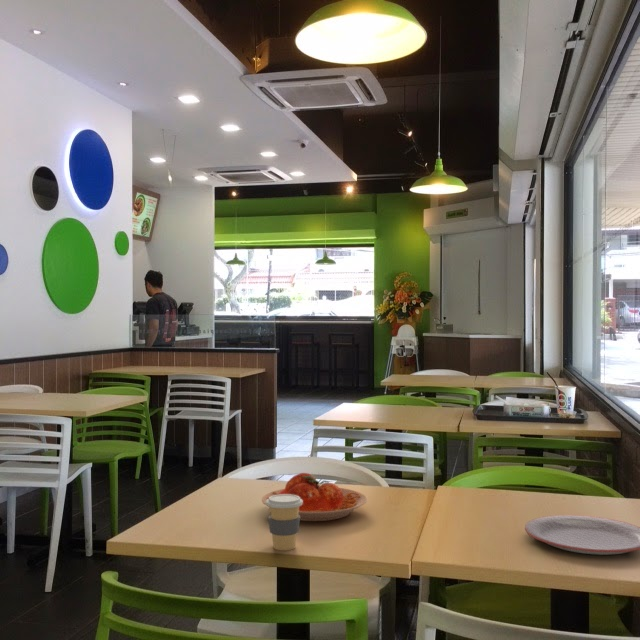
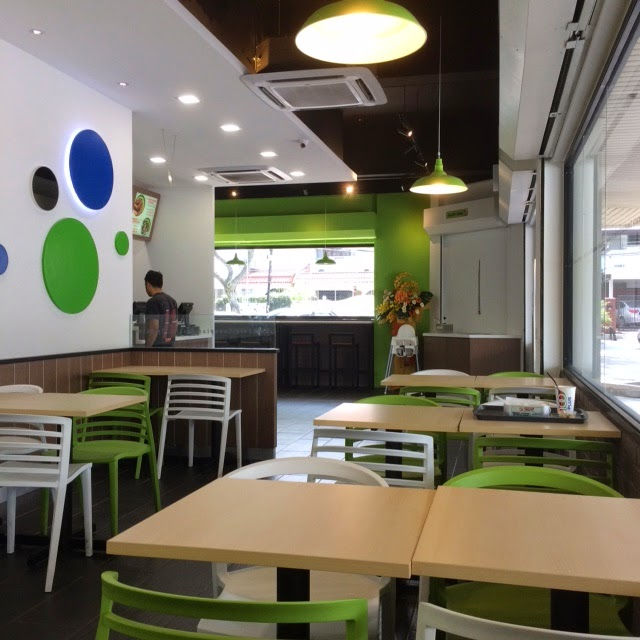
- plate [524,514,640,556]
- plate [261,472,368,522]
- coffee cup [266,494,303,551]
